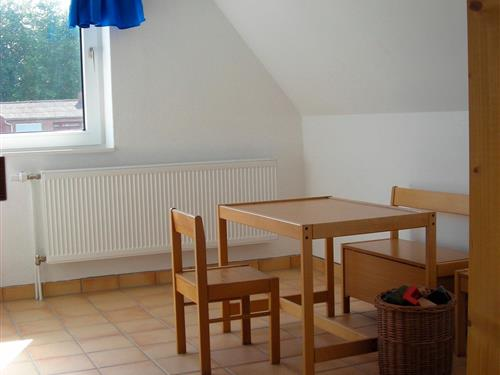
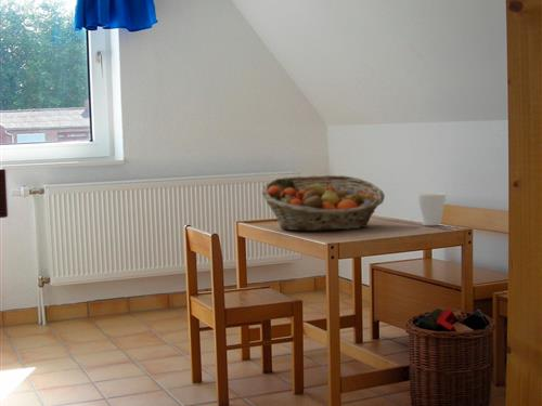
+ cup [415,193,448,226]
+ fruit basket [261,174,386,232]
